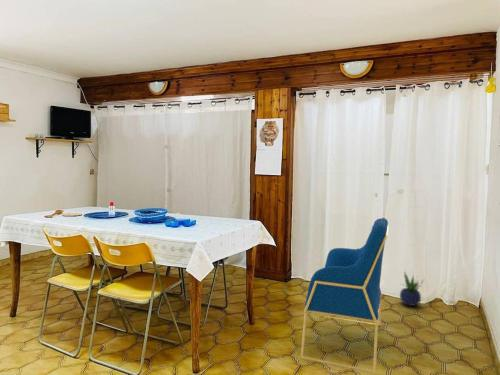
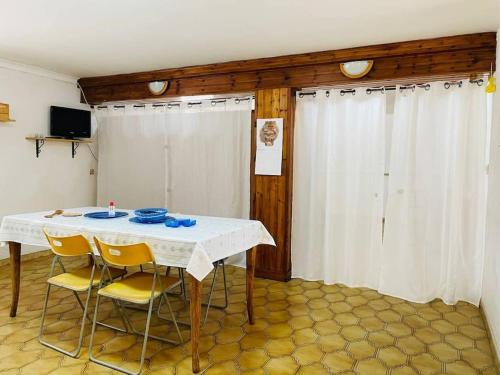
- potted plant [399,269,426,307]
- armchair [300,217,390,374]
